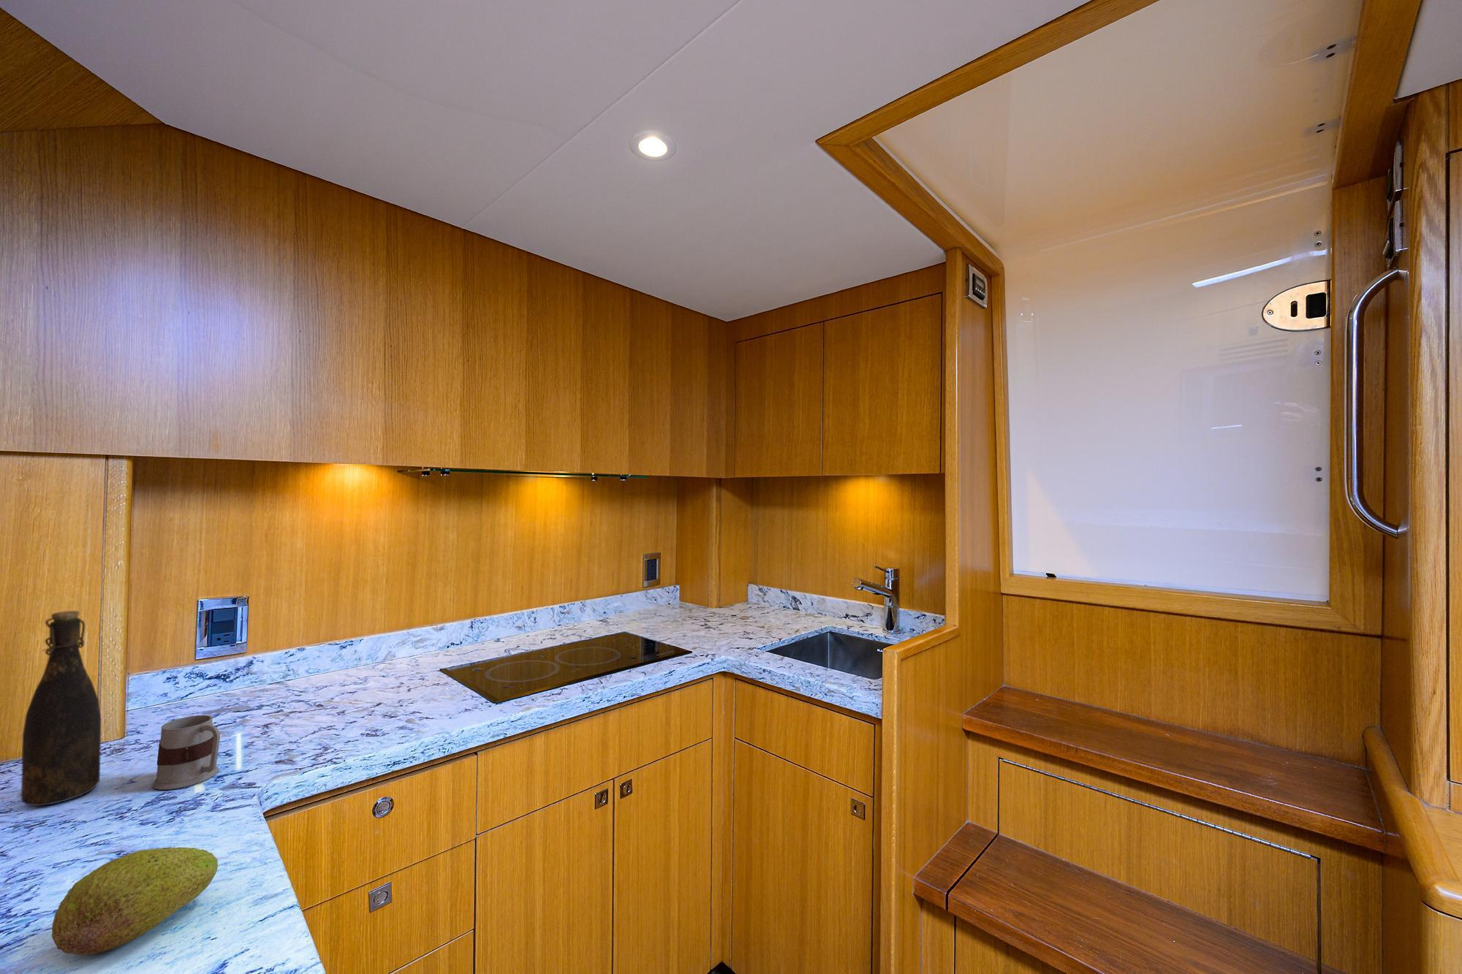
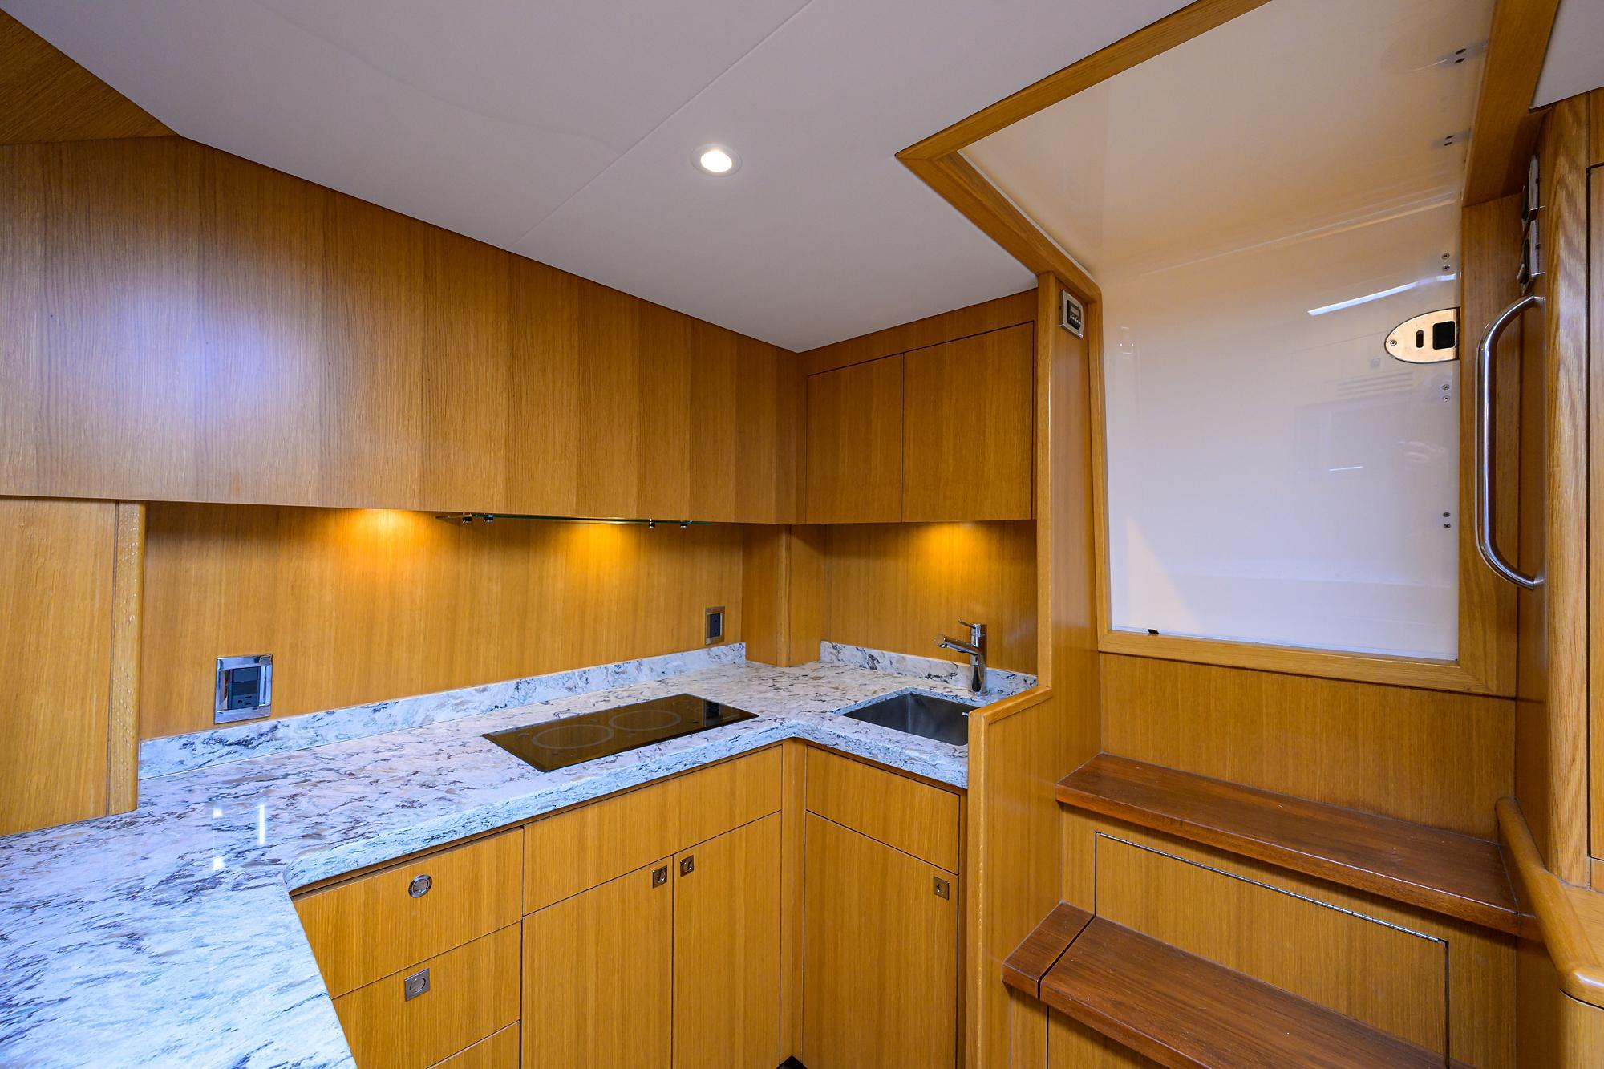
- bottle [21,610,101,807]
- fruit [51,847,218,956]
- mug [152,714,221,790]
